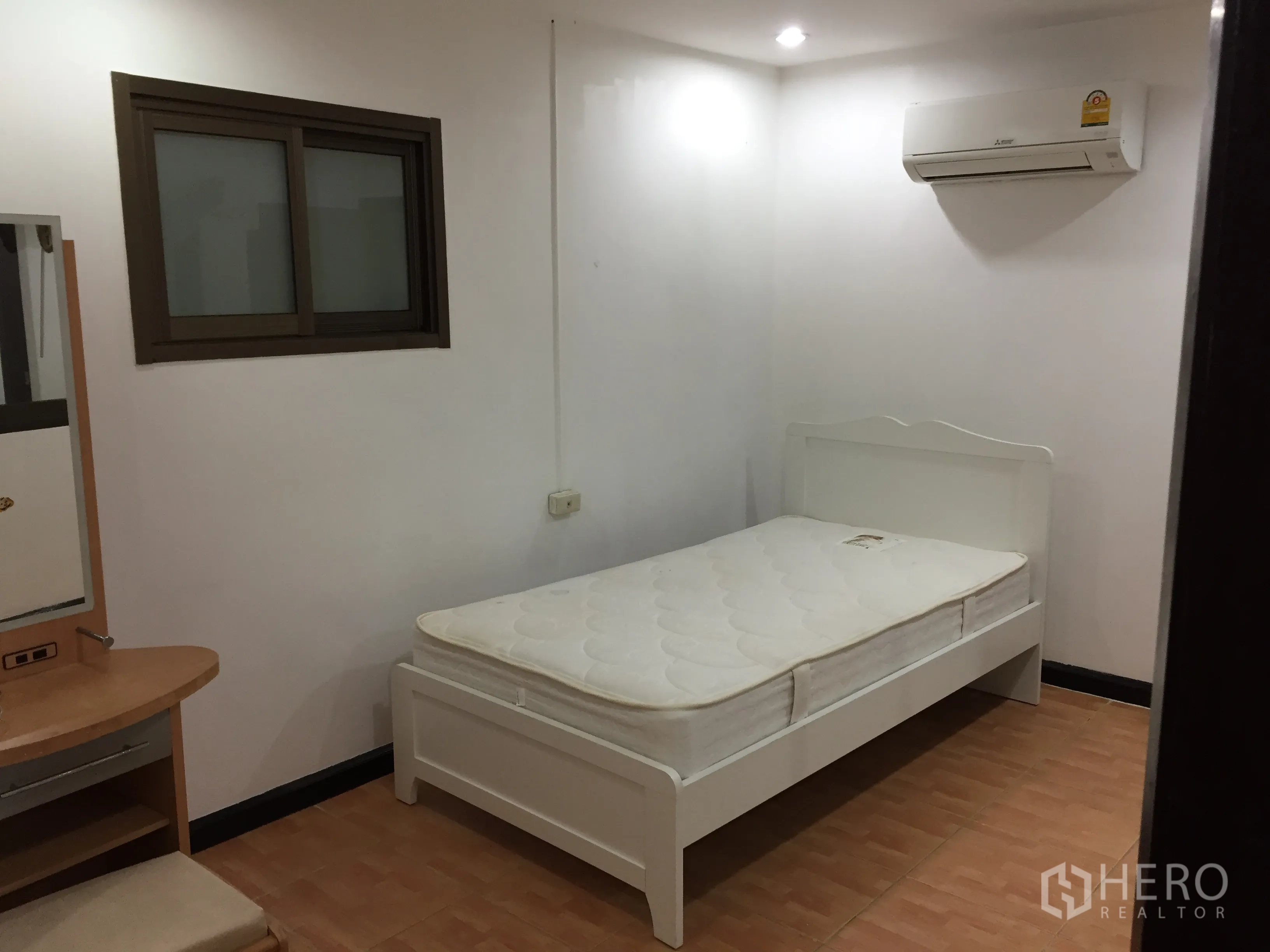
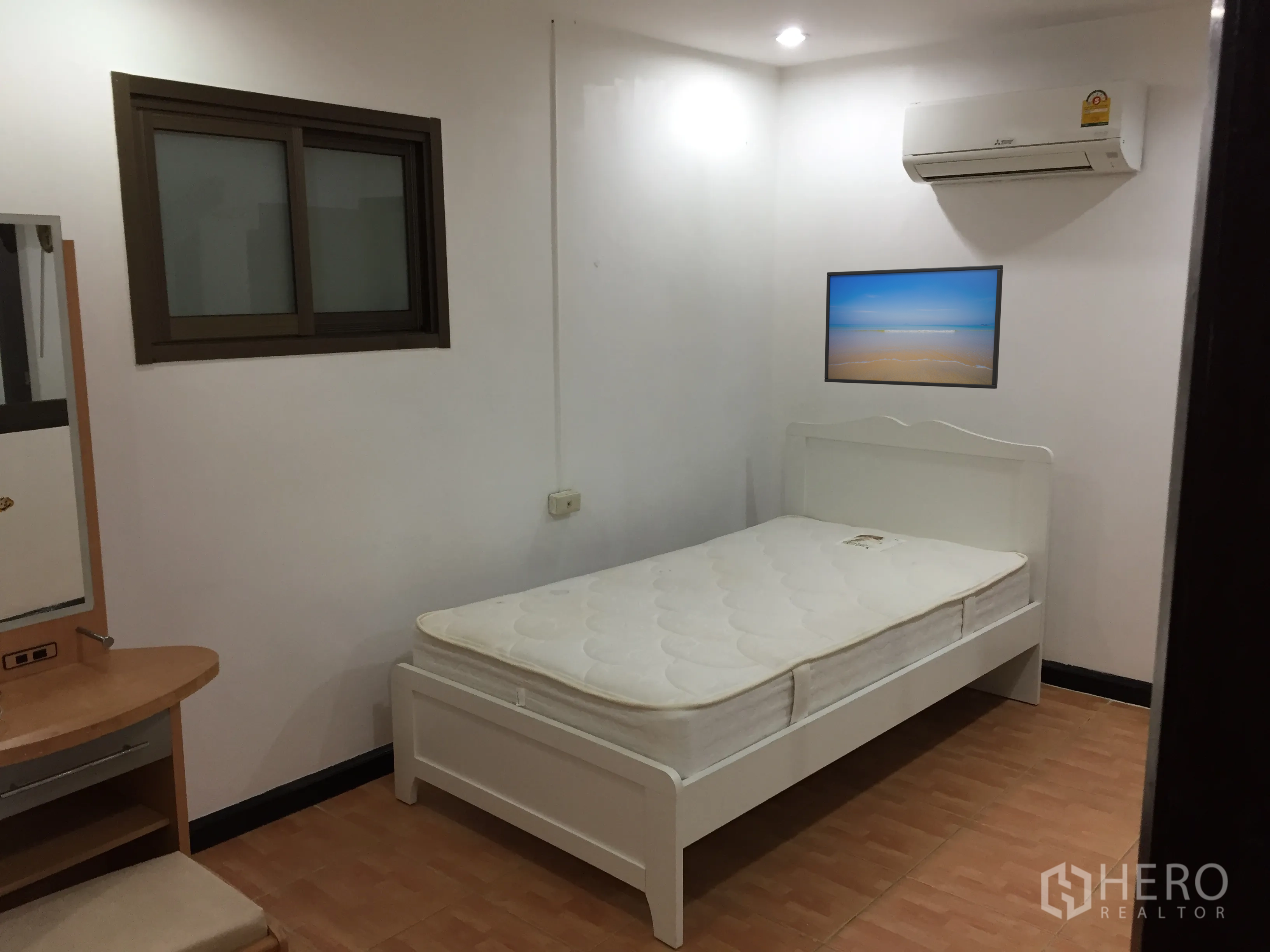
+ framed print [824,265,1003,389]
